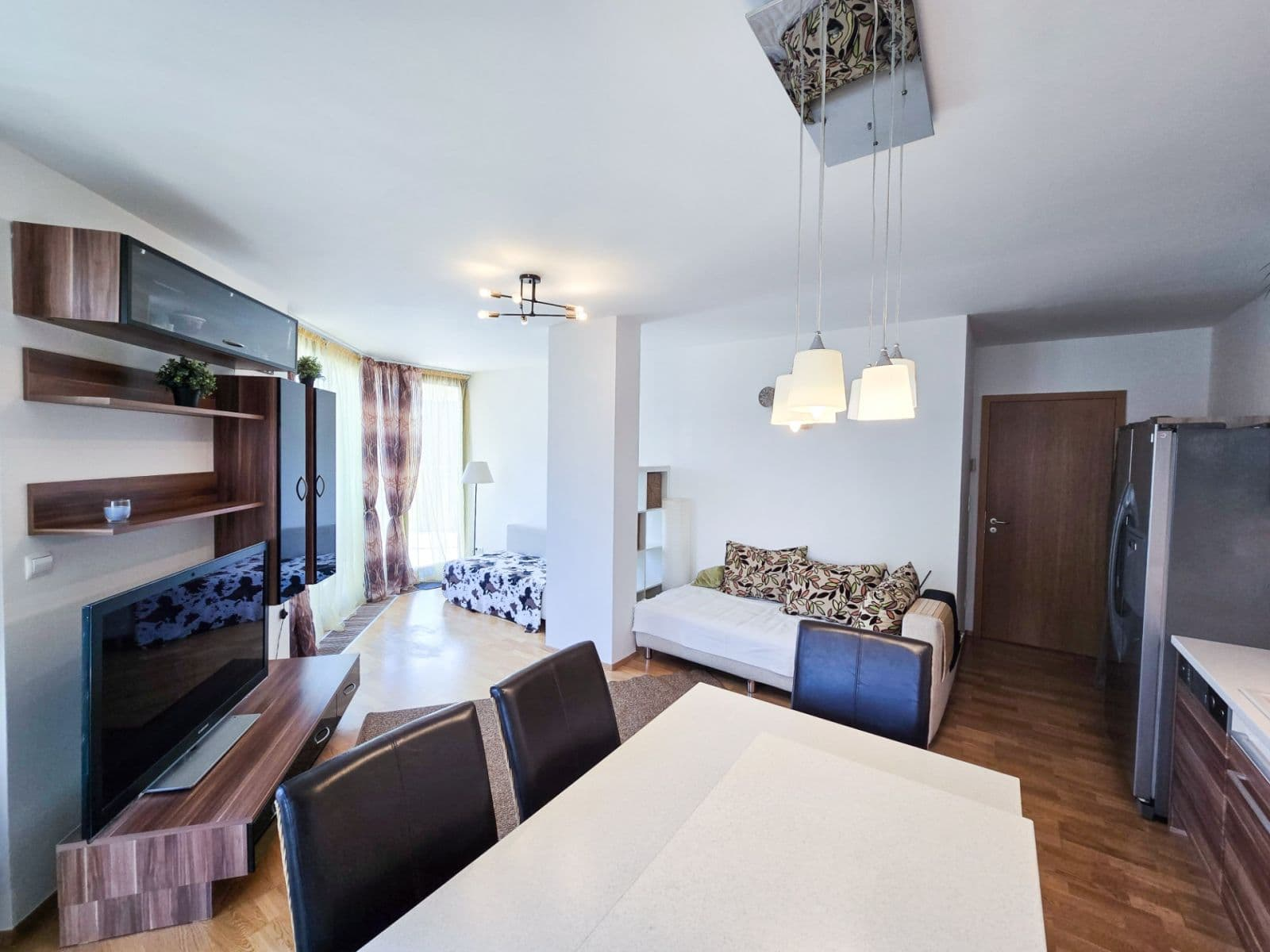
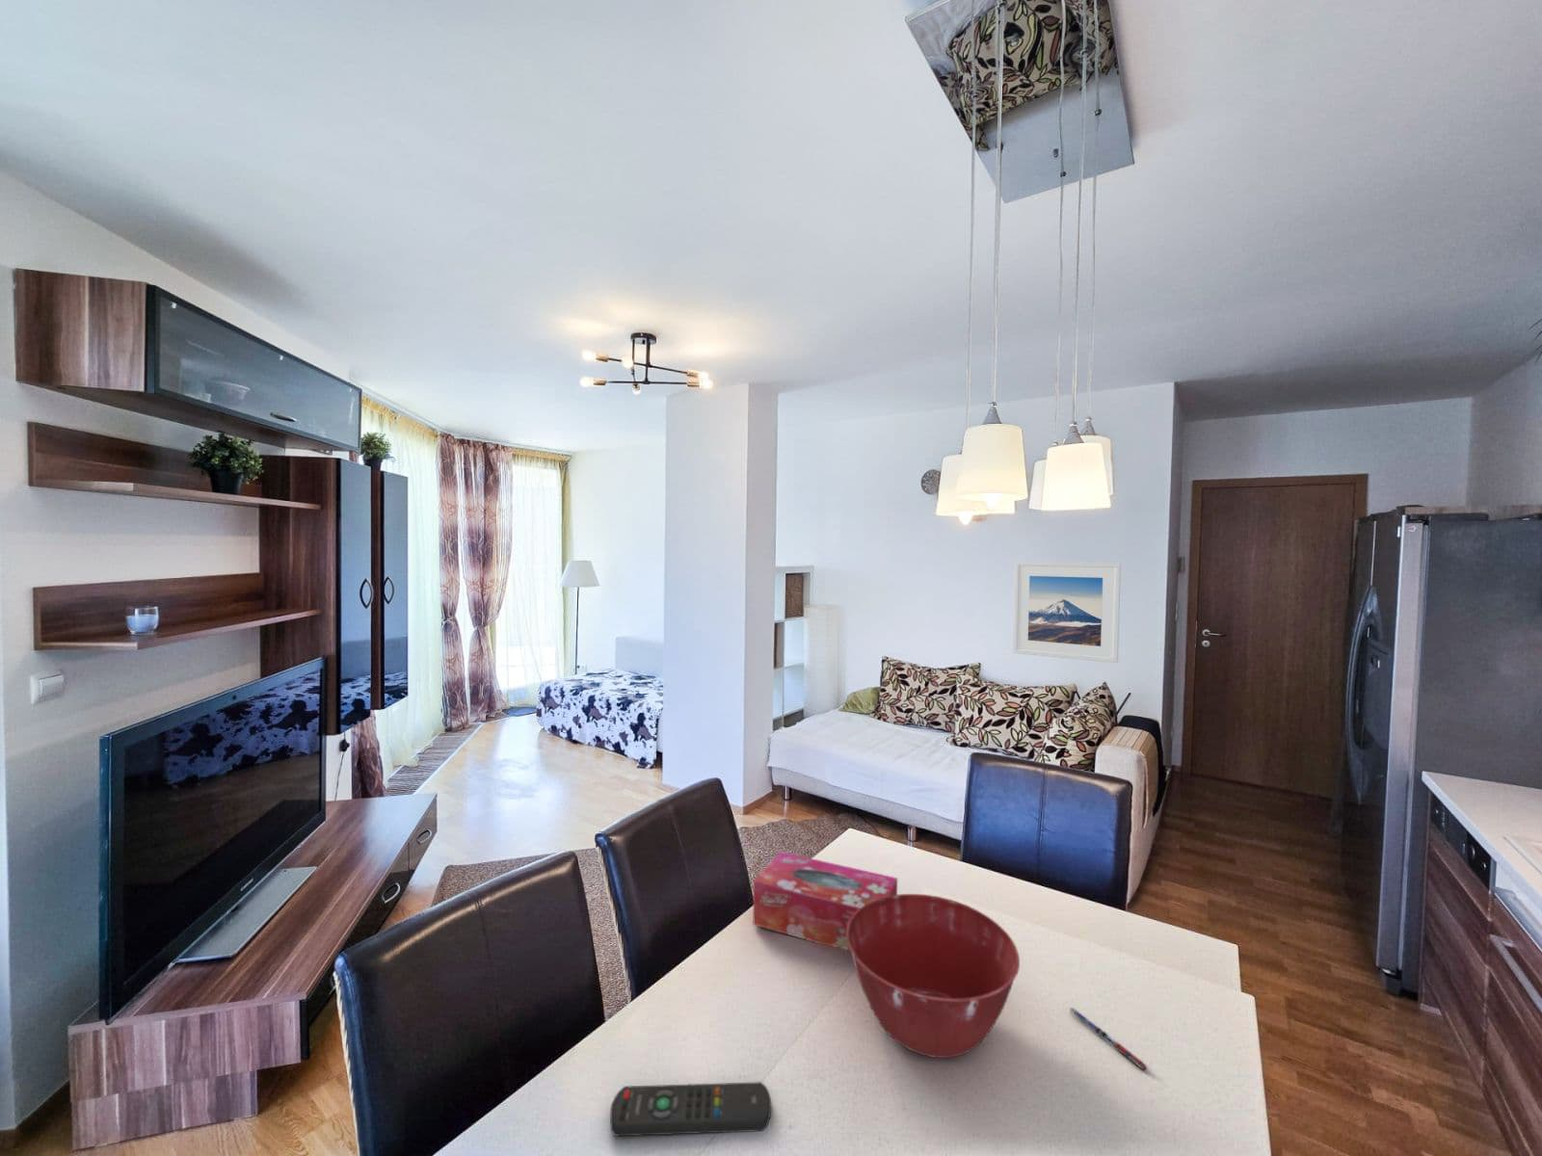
+ pen [1070,1007,1150,1071]
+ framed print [1011,561,1122,664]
+ mixing bowl [846,892,1021,1059]
+ tissue box [753,851,898,952]
+ remote control [610,1081,772,1137]
